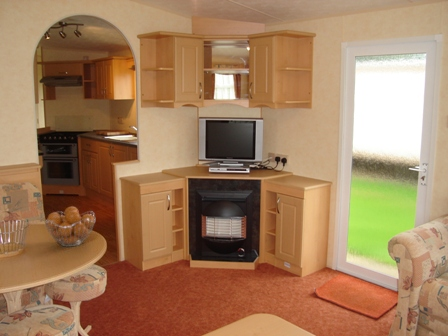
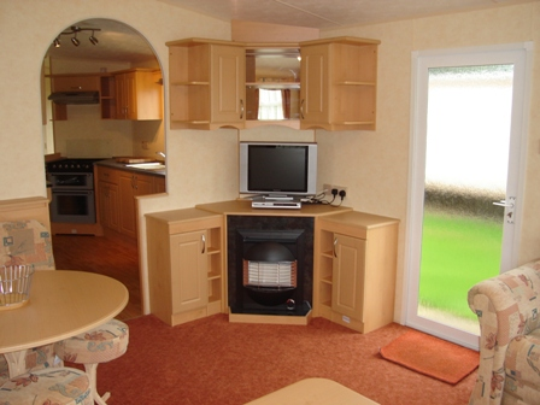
- fruit basket [44,205,96,247]
